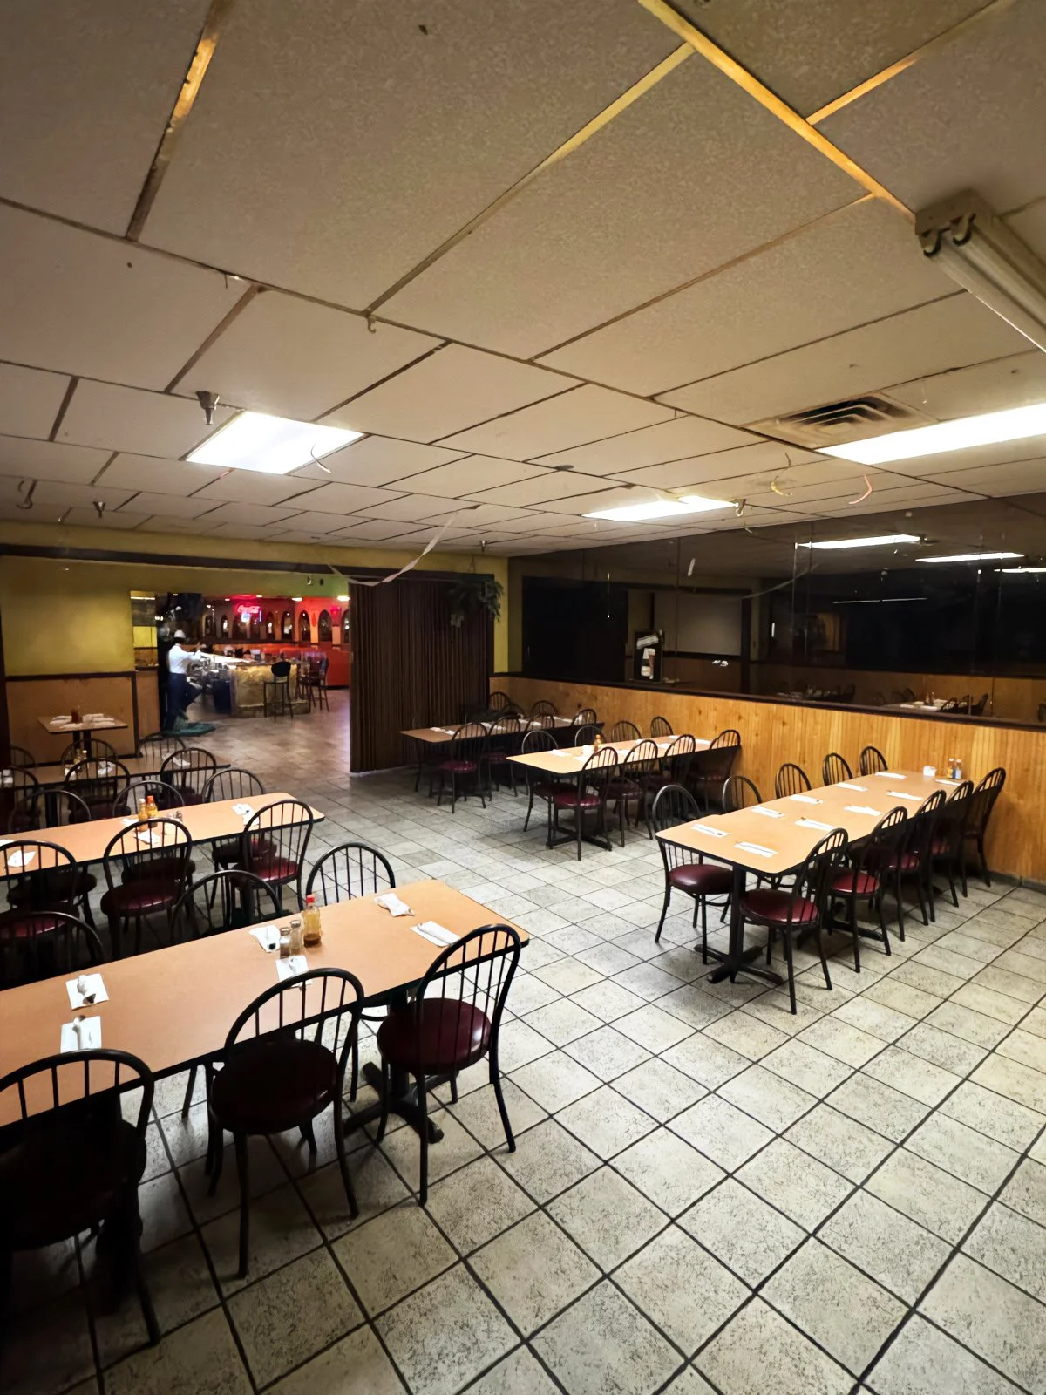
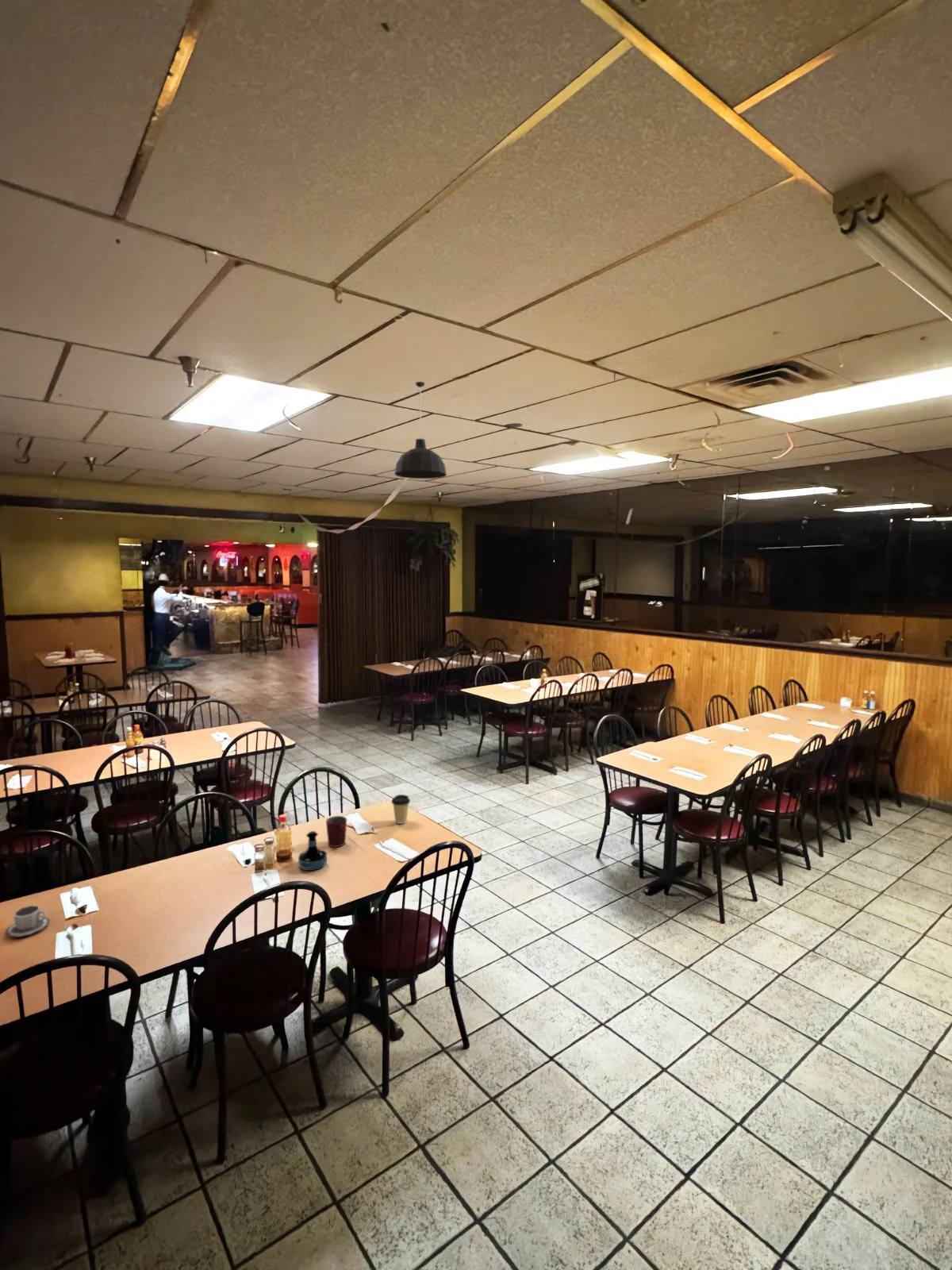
+ cup [5,904,51,938]
+ tequila bottle [298,830,328,872]
+ pendant lamp [393,381,447,479]
+ coffee cup [390,794,411,825]
+ mug [325,815,347,848]
